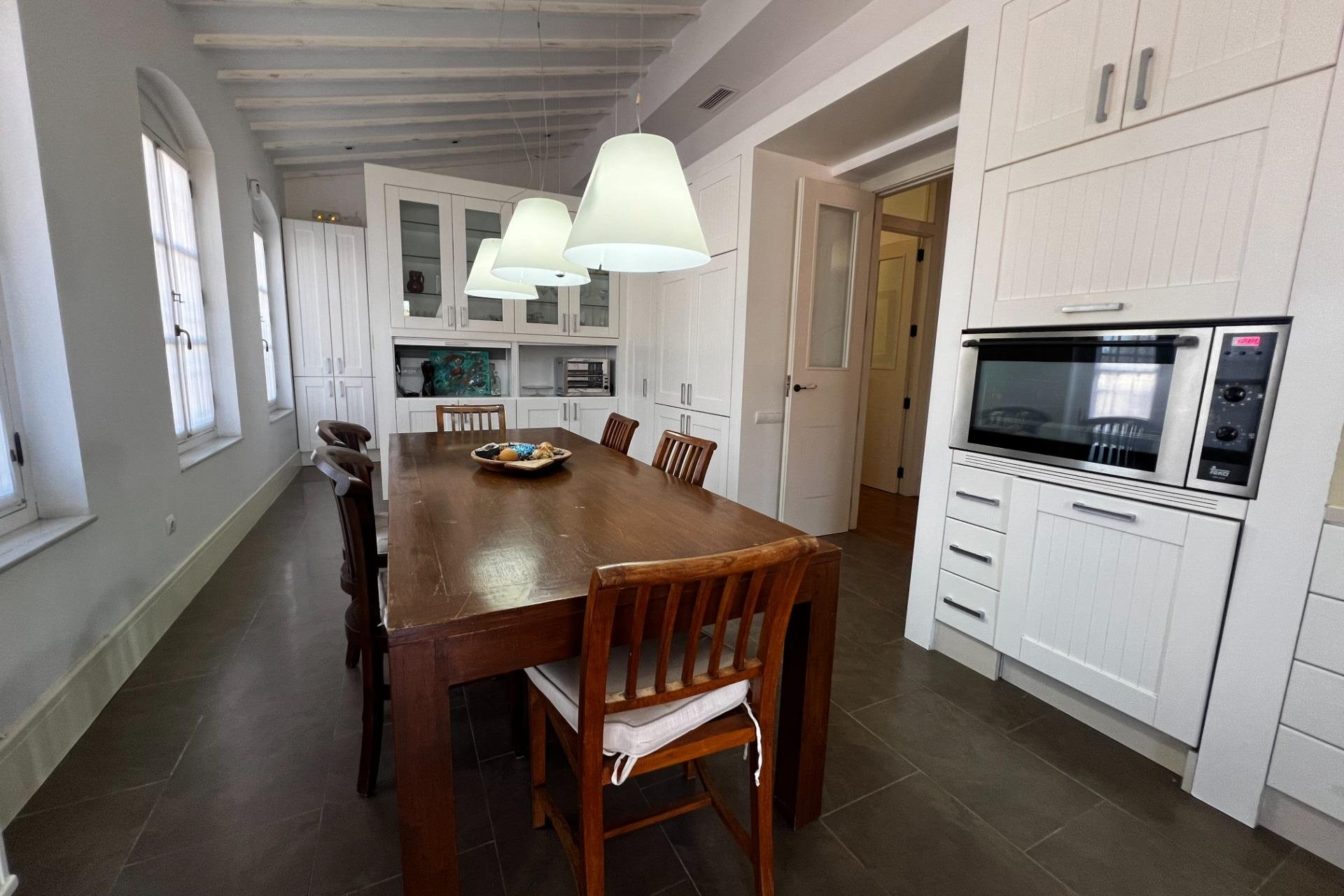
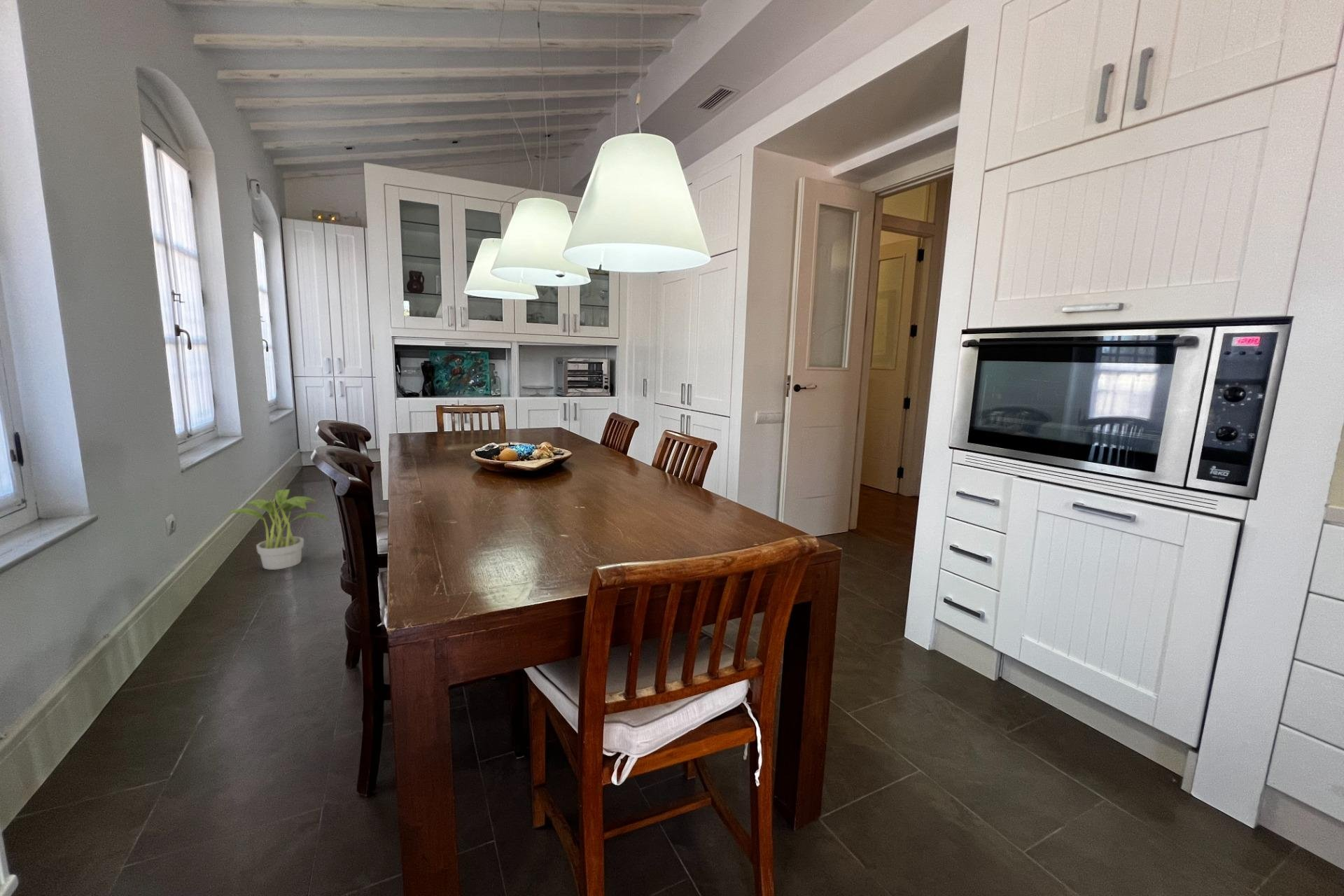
+ potted plant [223,489,330,570]
